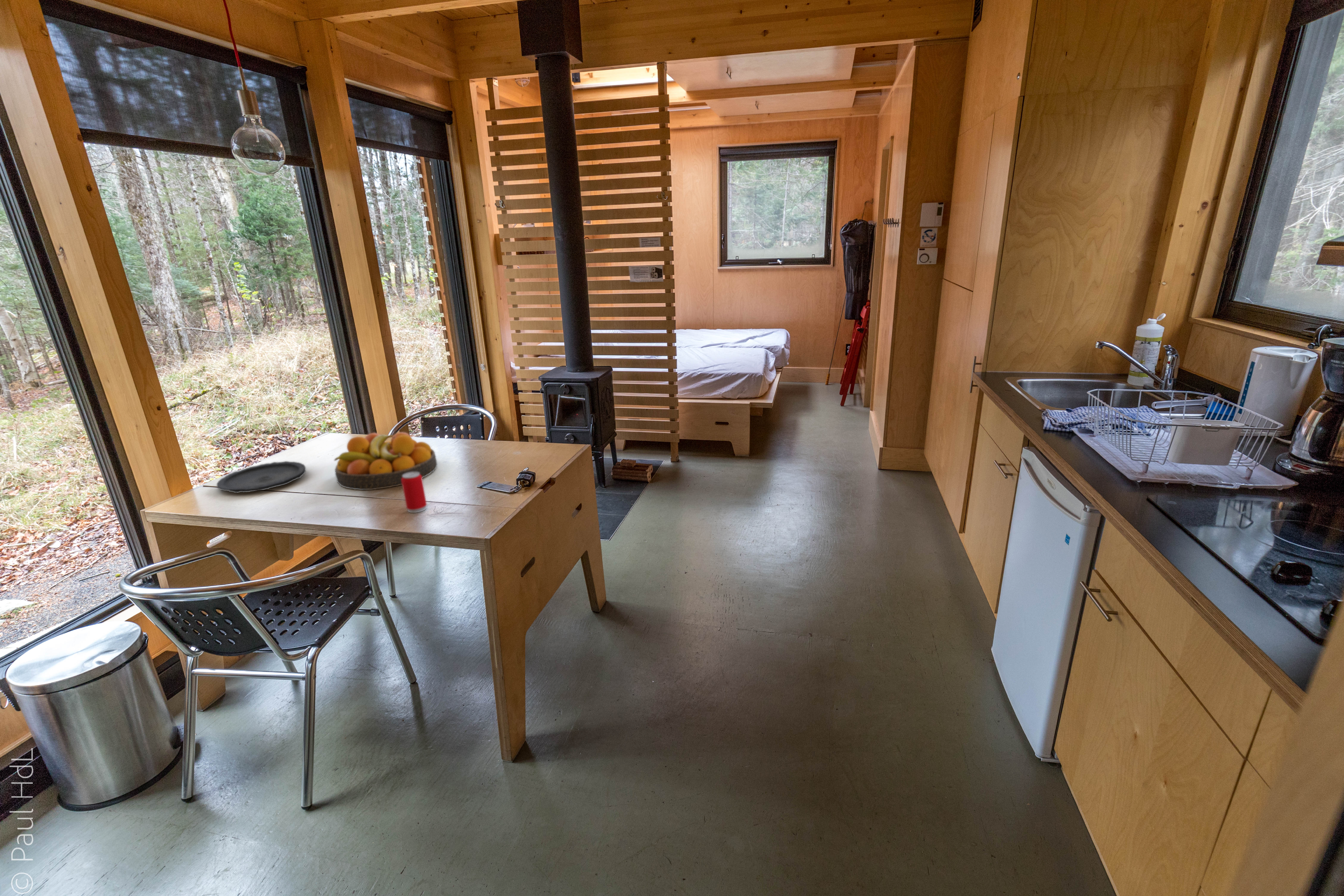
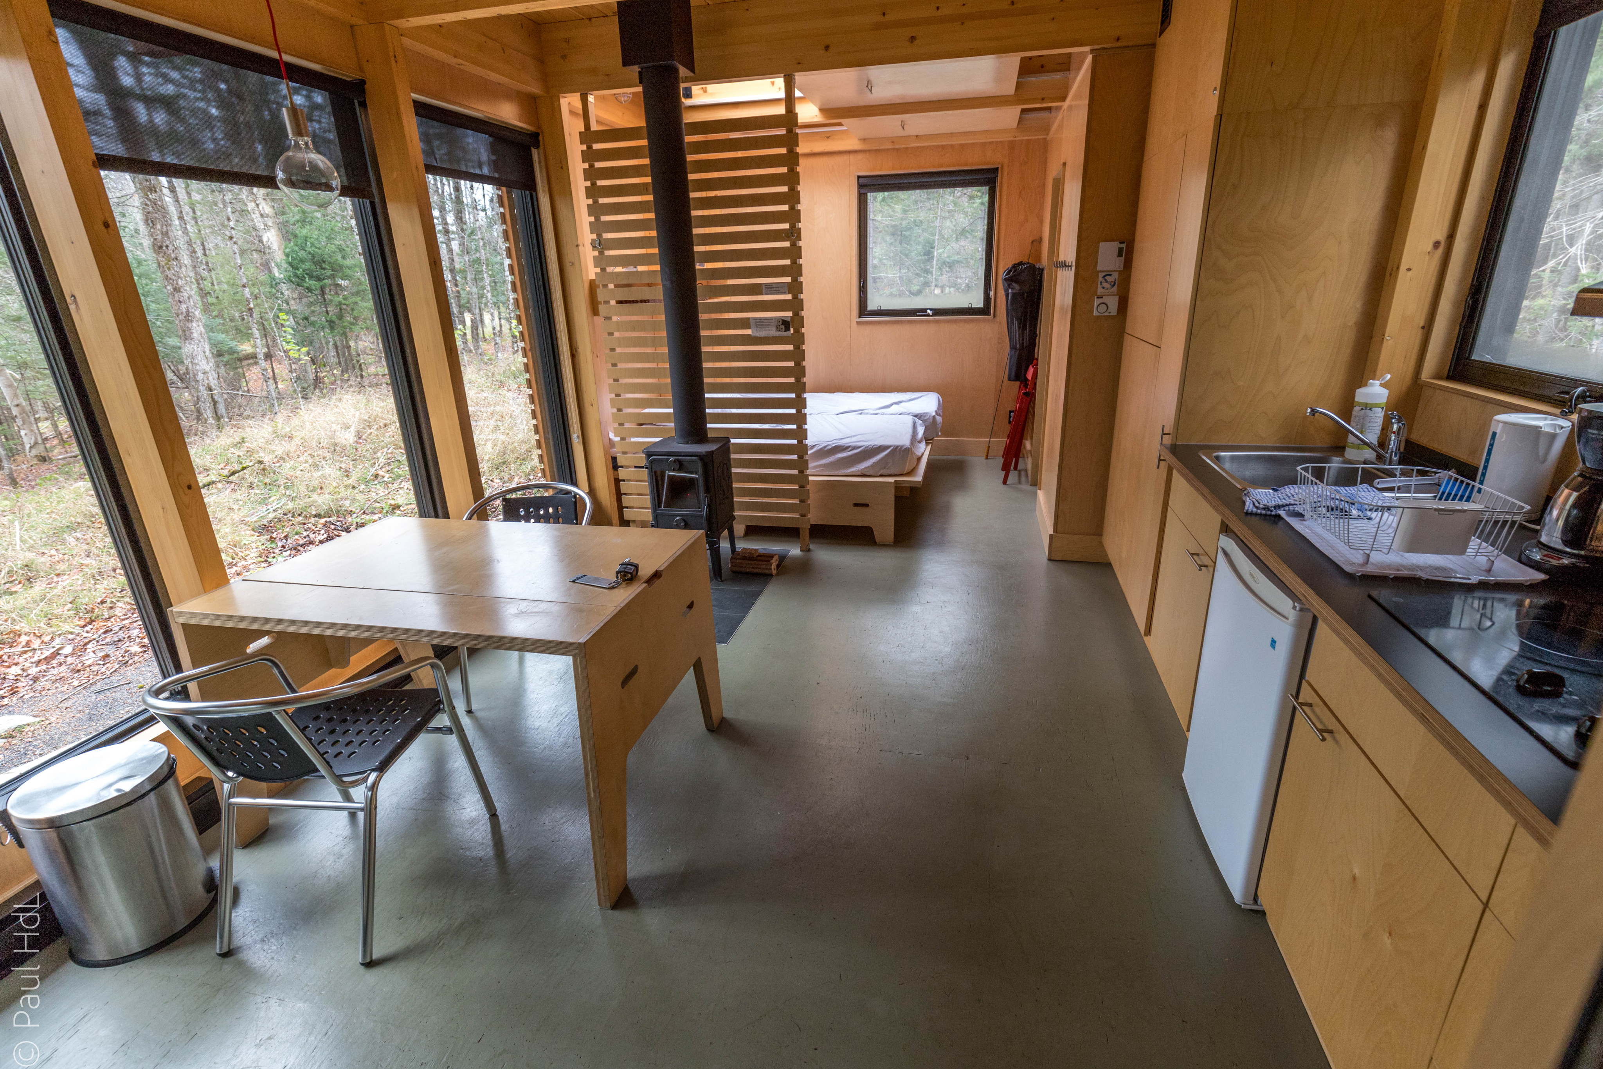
- plate [216,461,306,493]
- beverage can [401,472,427,513]
- fruit bowl [334,432,437,490]
